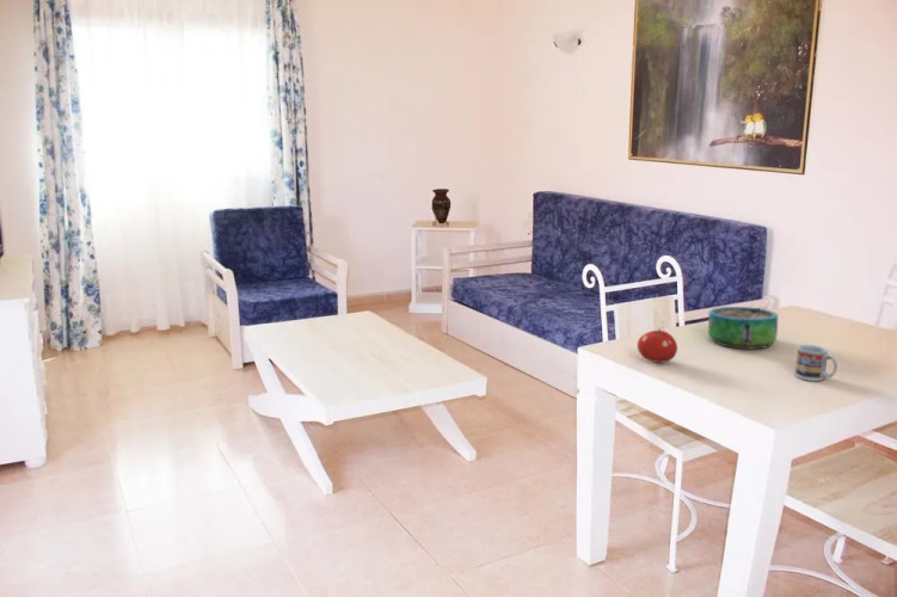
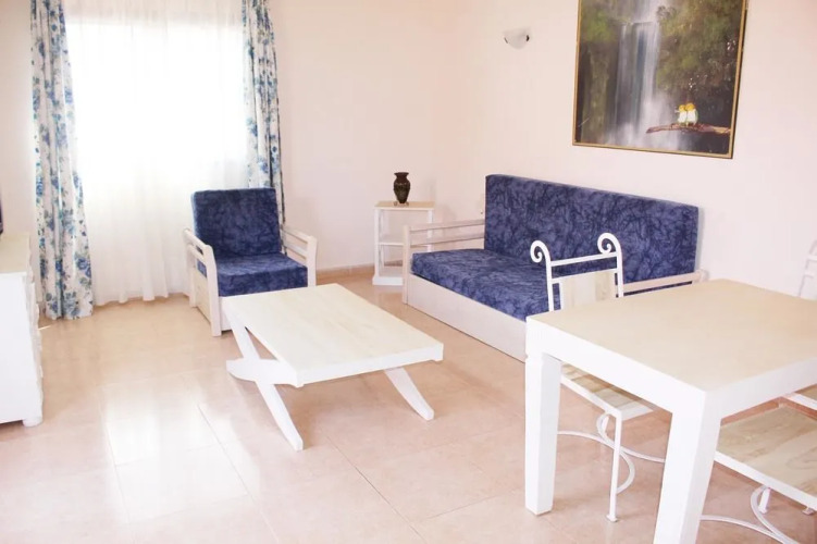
- decorative bowl [707,306,779,350]
- fruit [637,328,678,364]
- cup [794,344,838,382]
